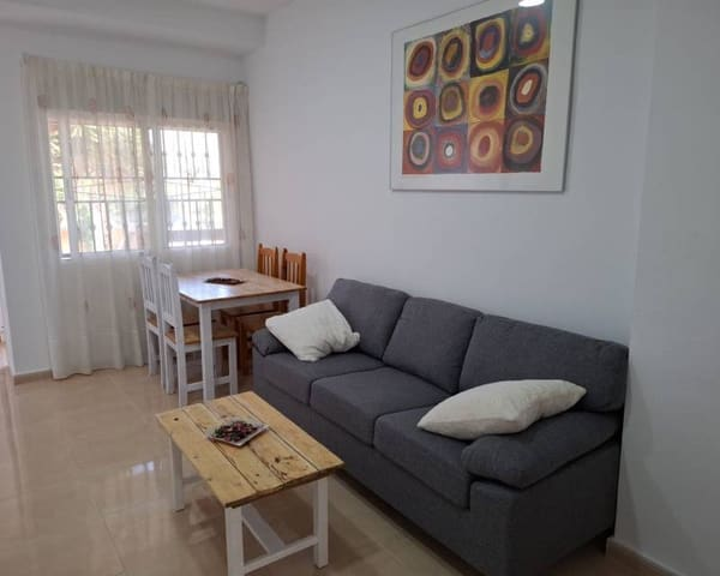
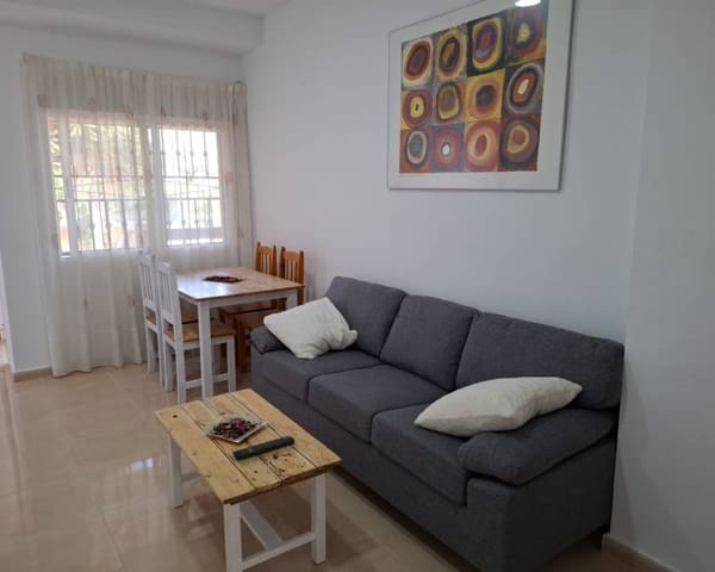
+ remote control [231,435,296,460]
